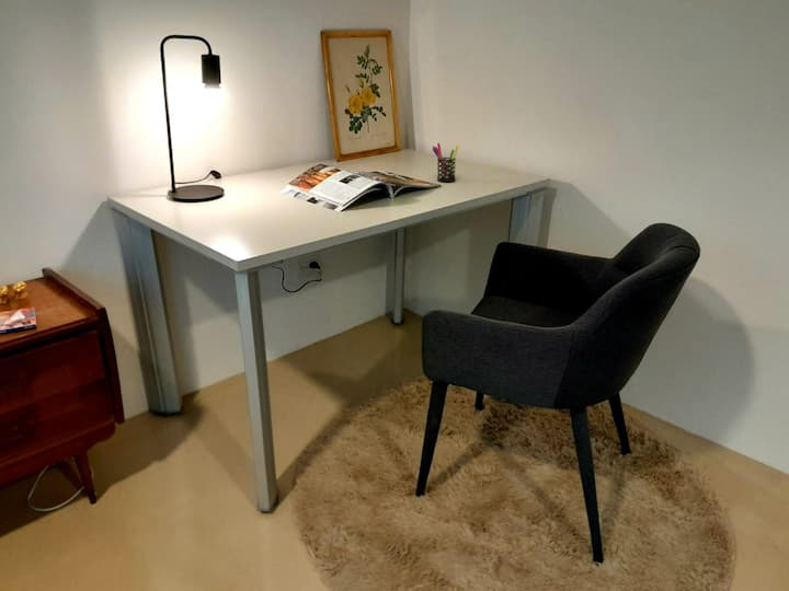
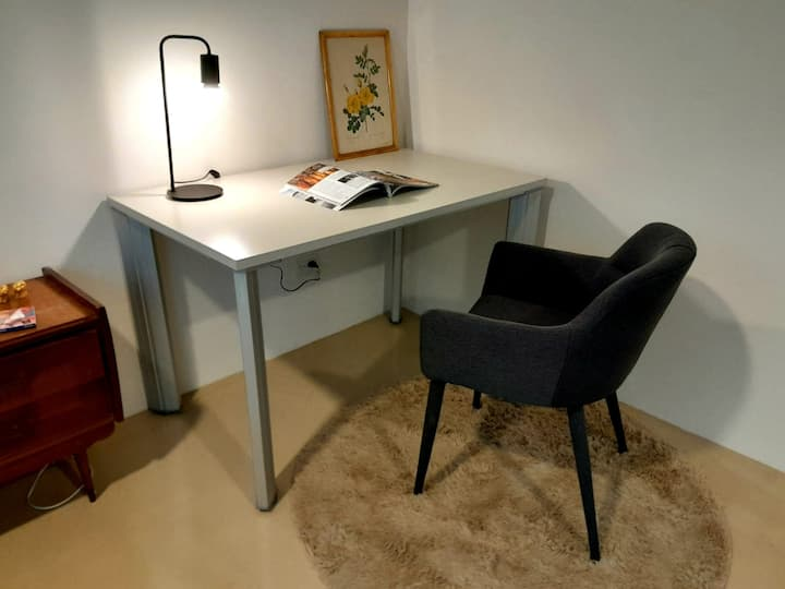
- pen holder [432,142,459,183]
